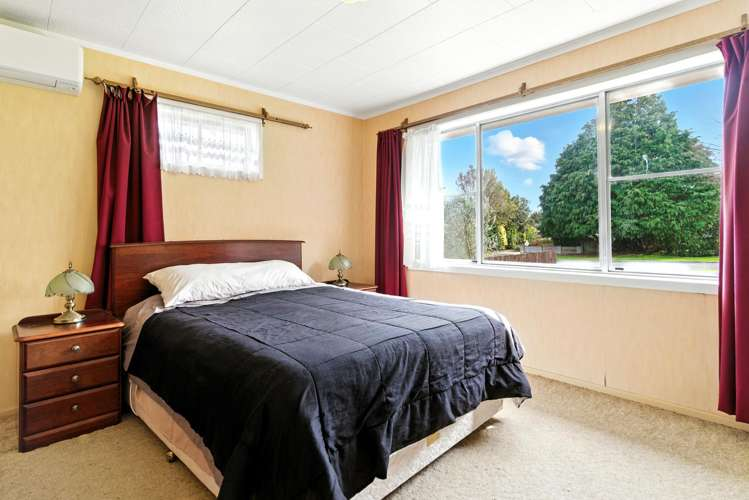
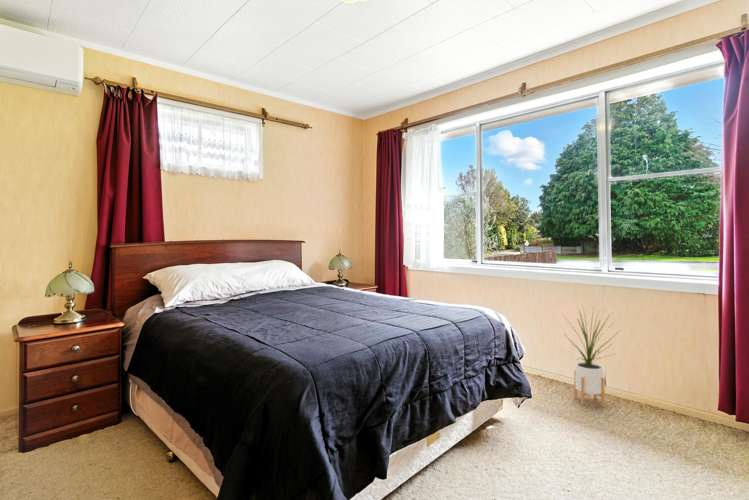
+ house plant [560,304,620,408]
